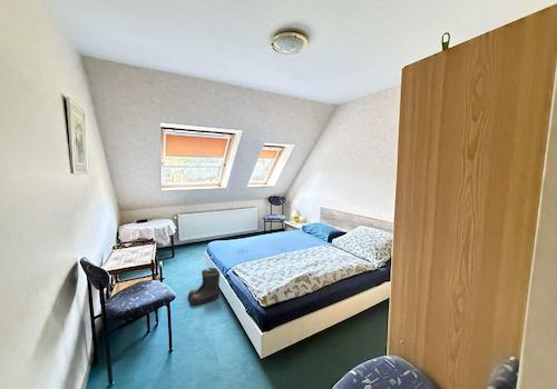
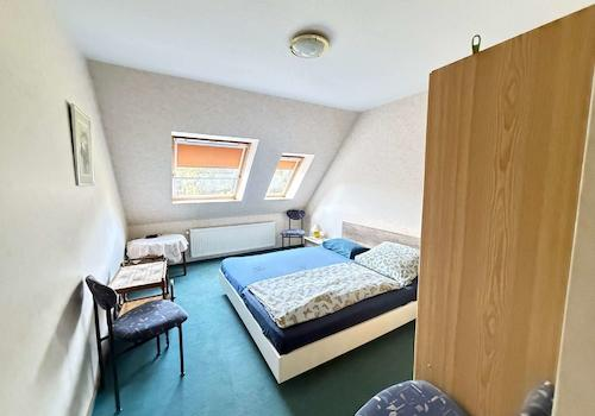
- boots [187,267,222,306]
